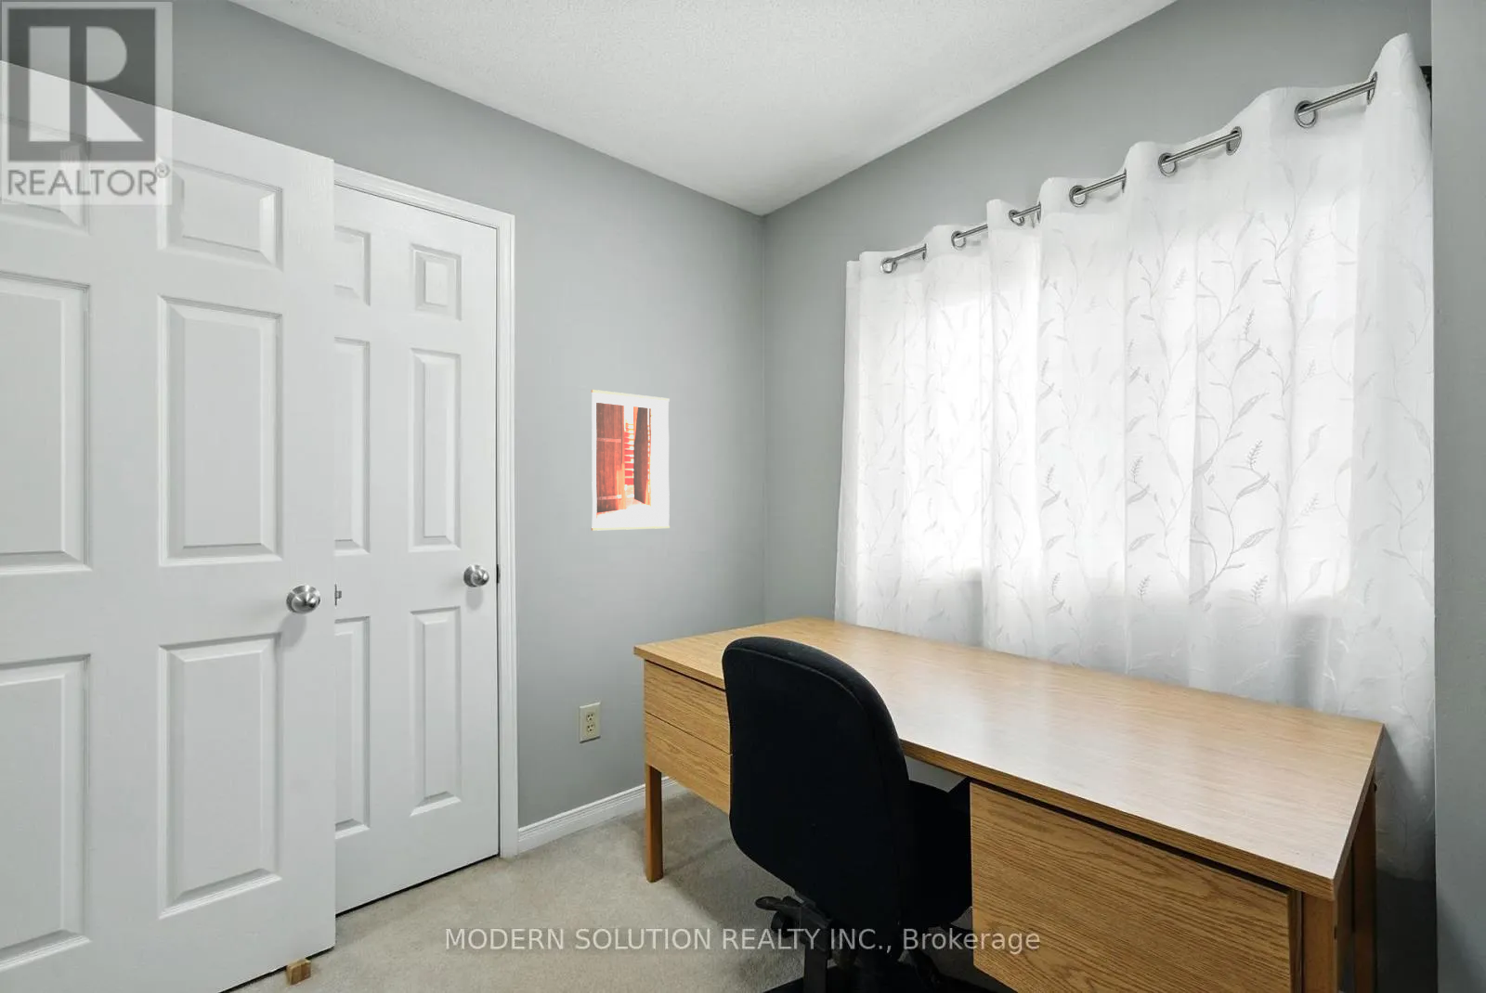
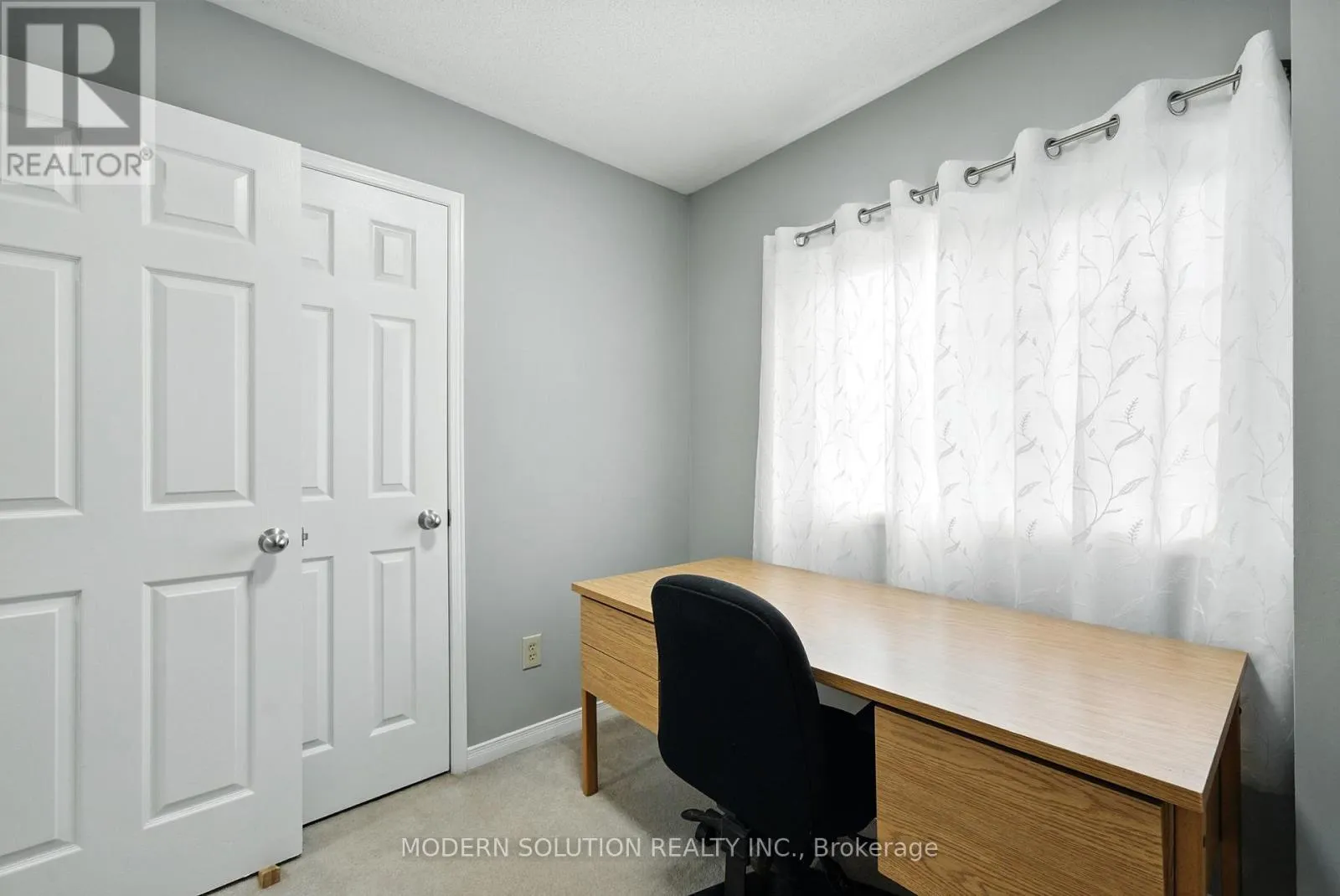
- wall art [591,389,671,532]
